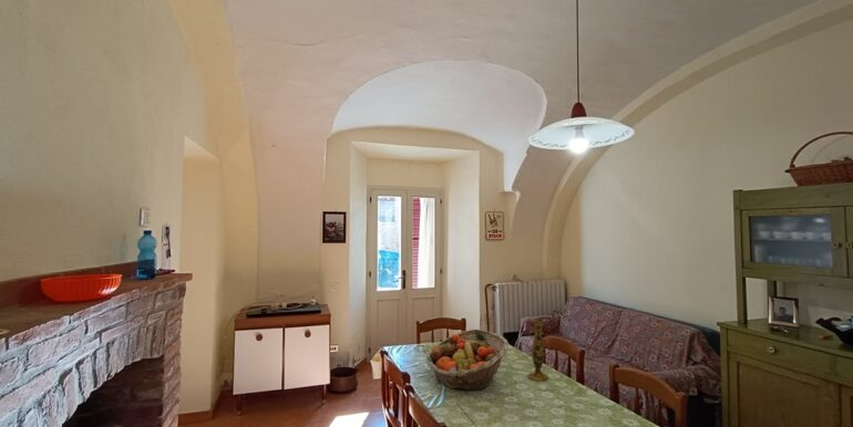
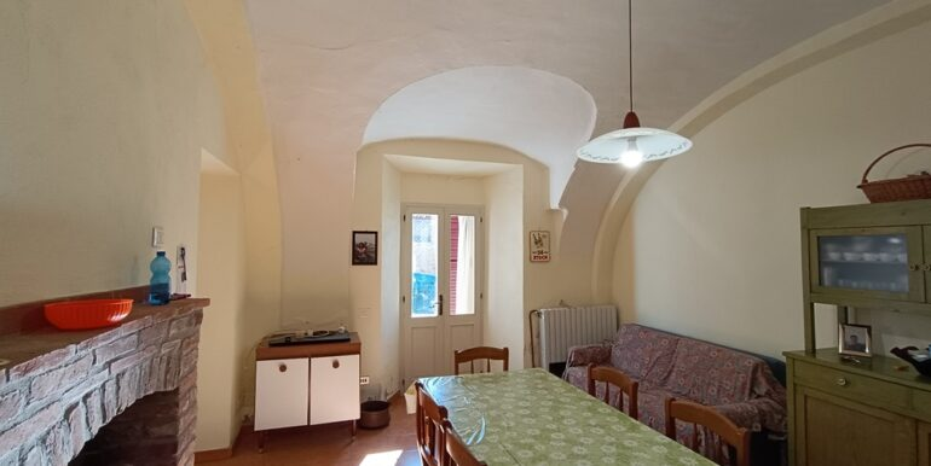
- vase [526,317,549,382]
- fruit basket [425,329,510,392]
